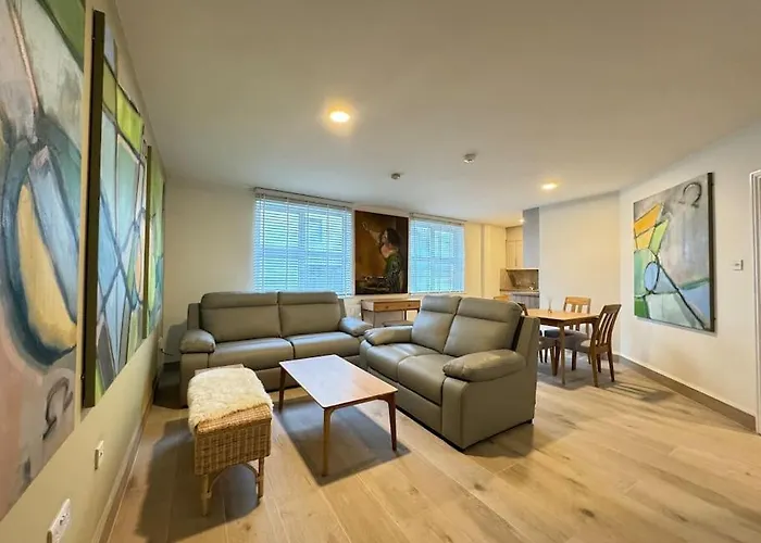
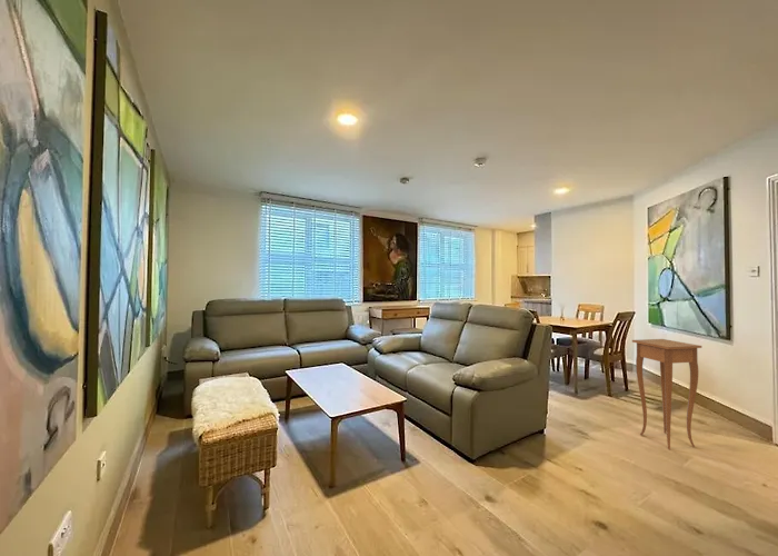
+ side table [631,338,702,450]
